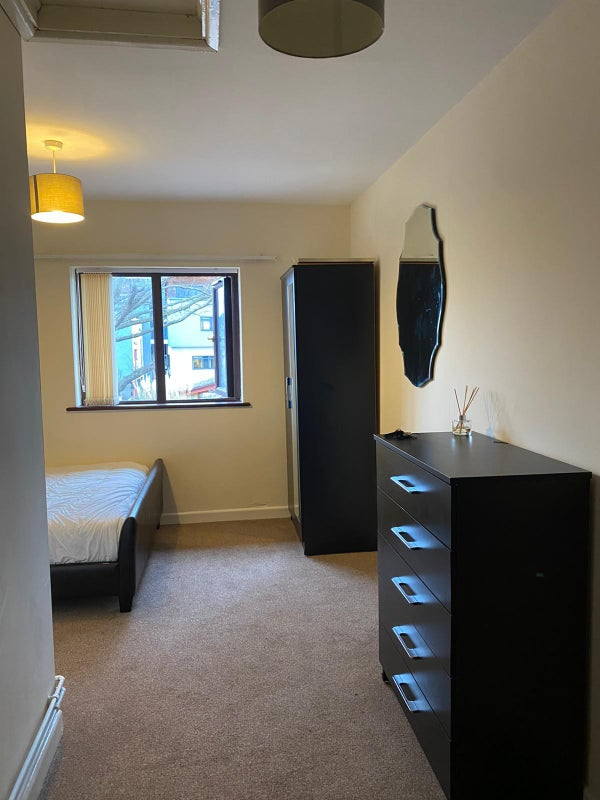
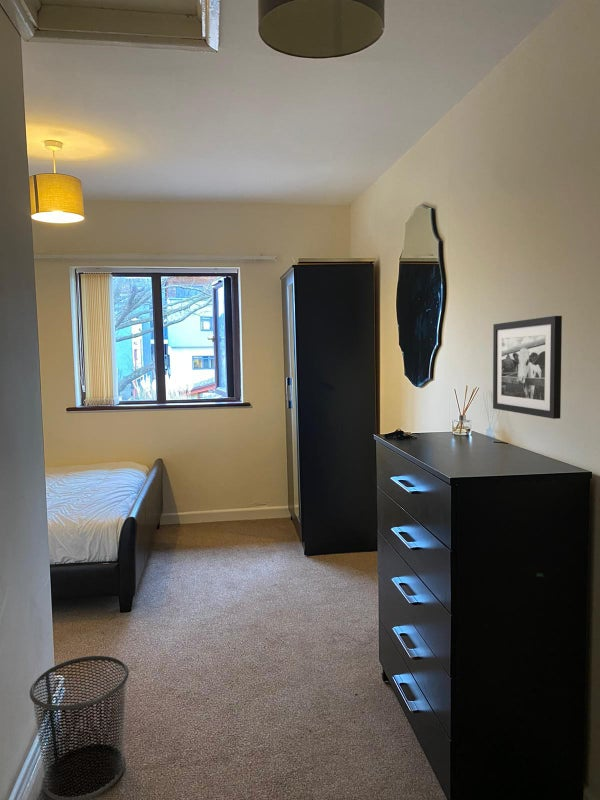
+ waste bin [28,655,130,800]
+ picture frame [492,315,563,420]
